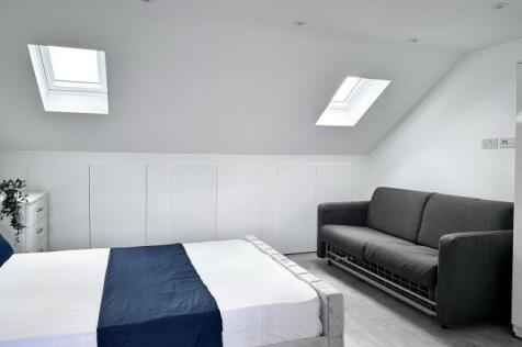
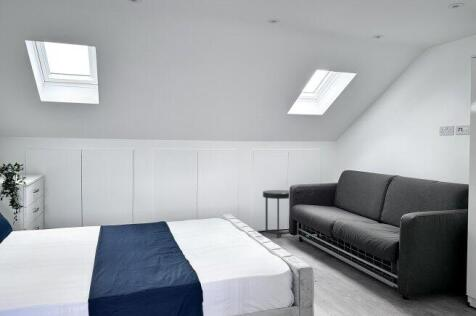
+ side table [262,189,290,239]
